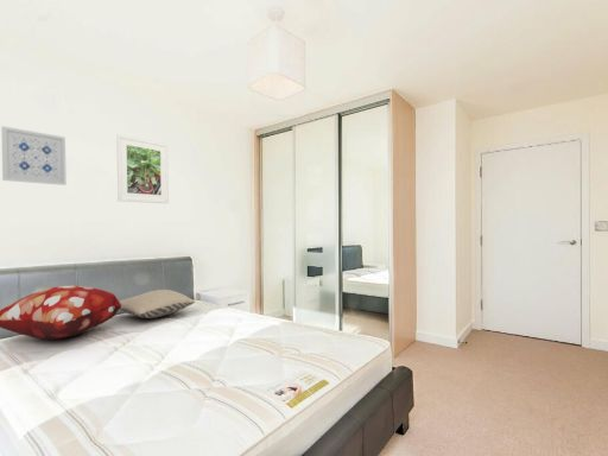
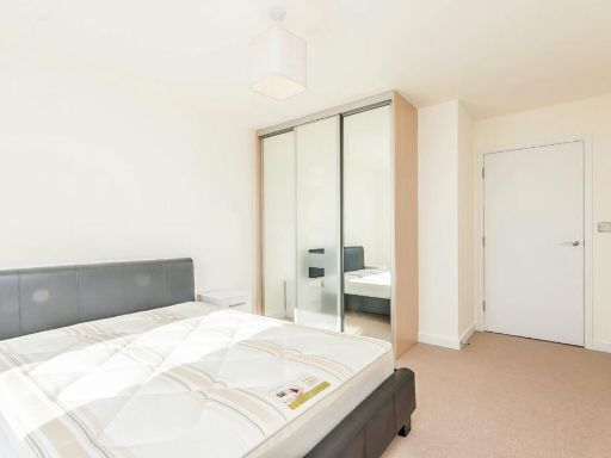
- pillow [119,289,196,319]
- wall art [0,125,68,186]
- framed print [115,133,170,204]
- decorative pillow [0,285,121,340]
